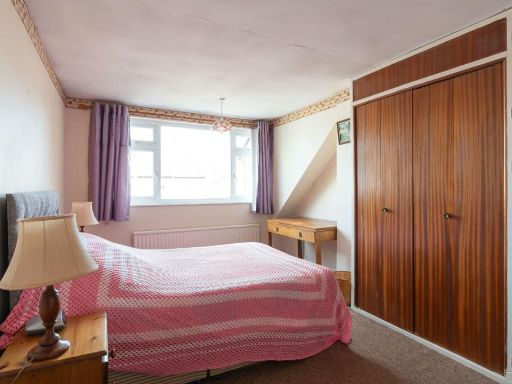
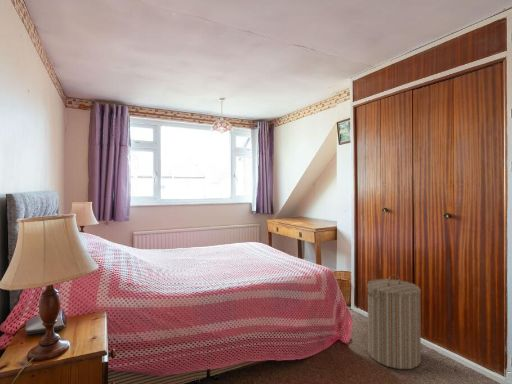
+ laundry hamper [366,273,422,370]
